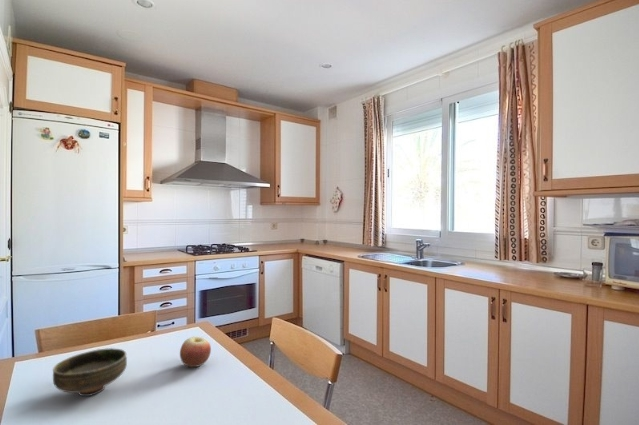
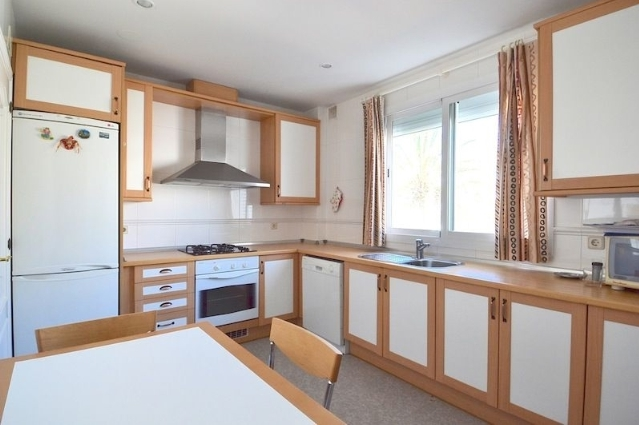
- apple [179,336,212,368]
- bowl [52,347,128,397]
